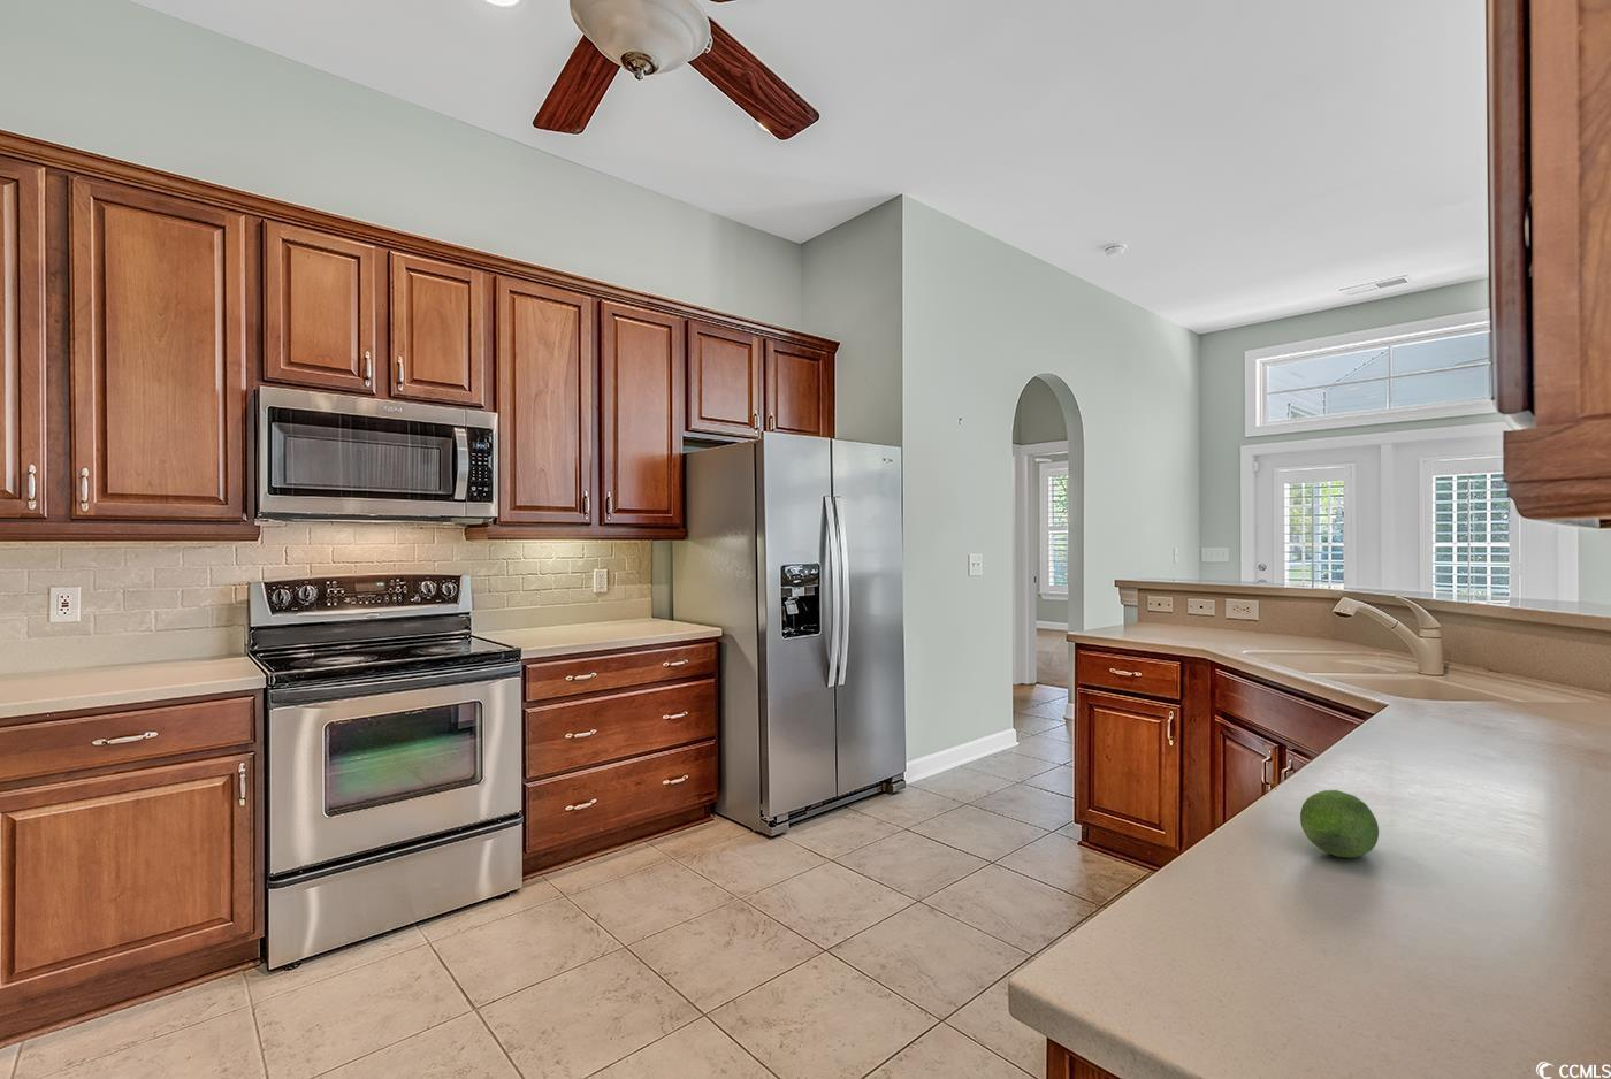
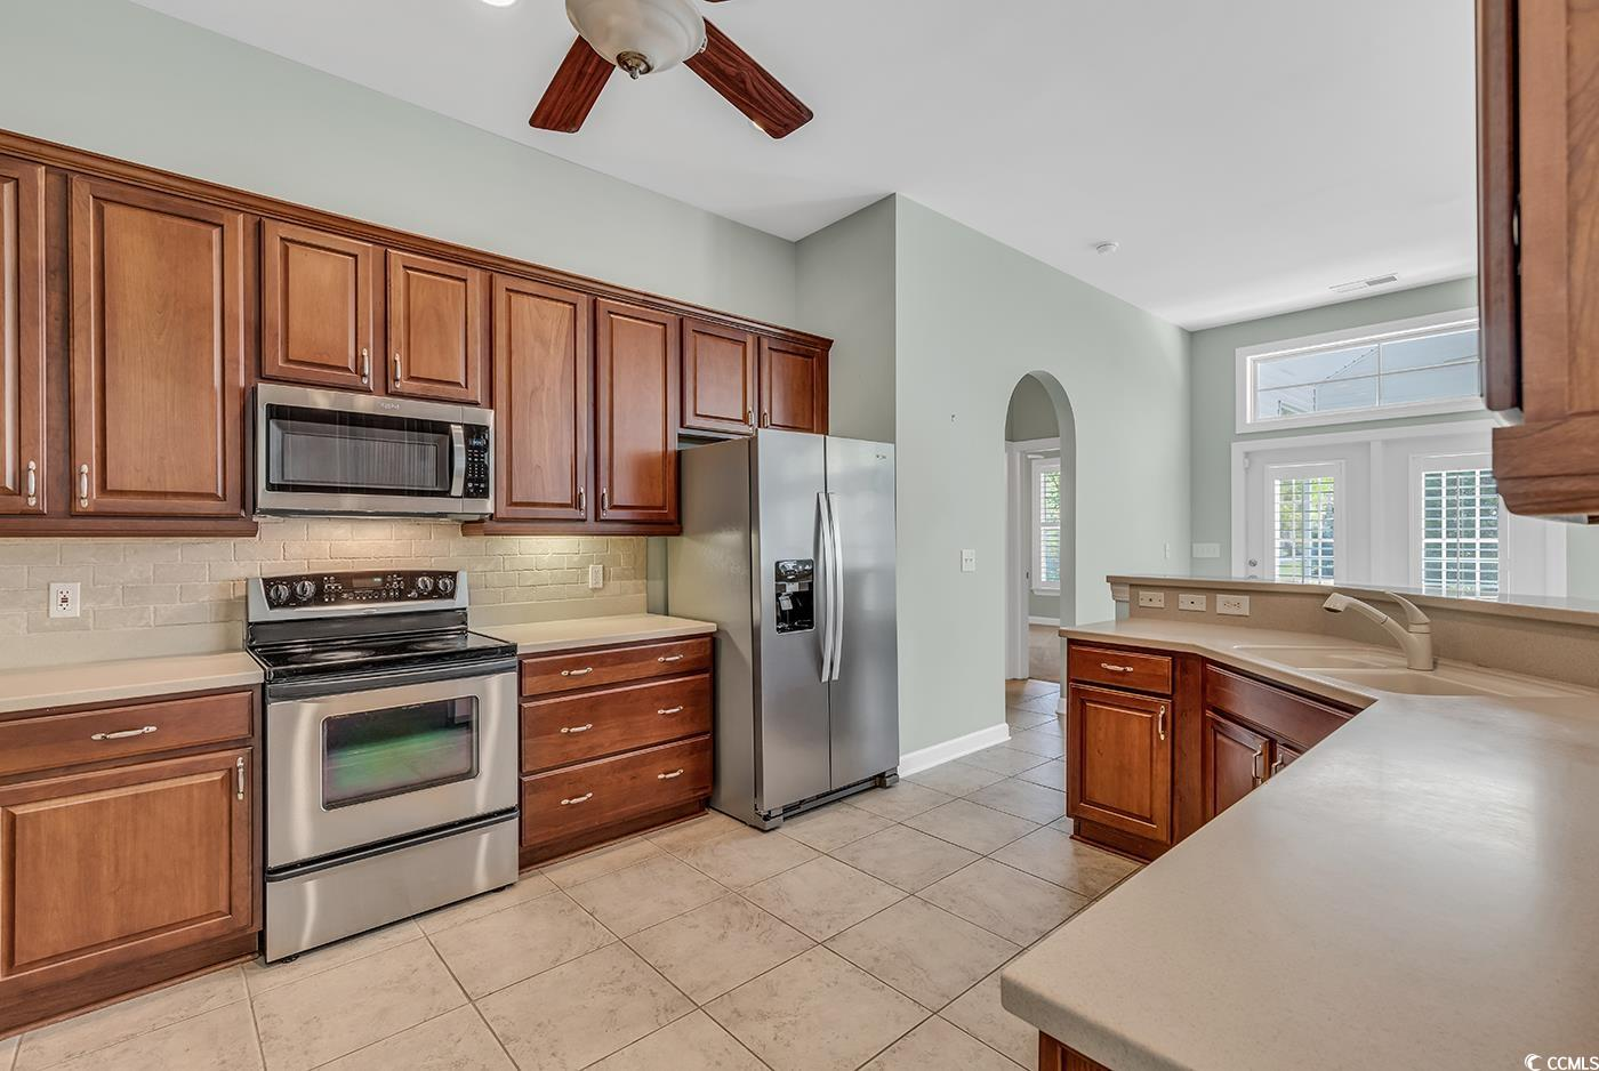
- fruit [1299,789,1380,859]
